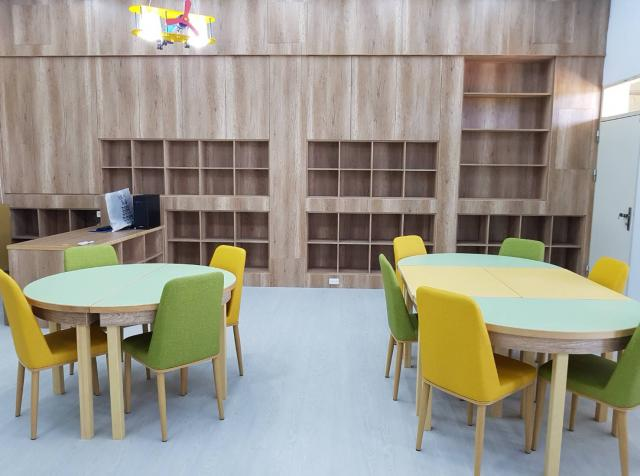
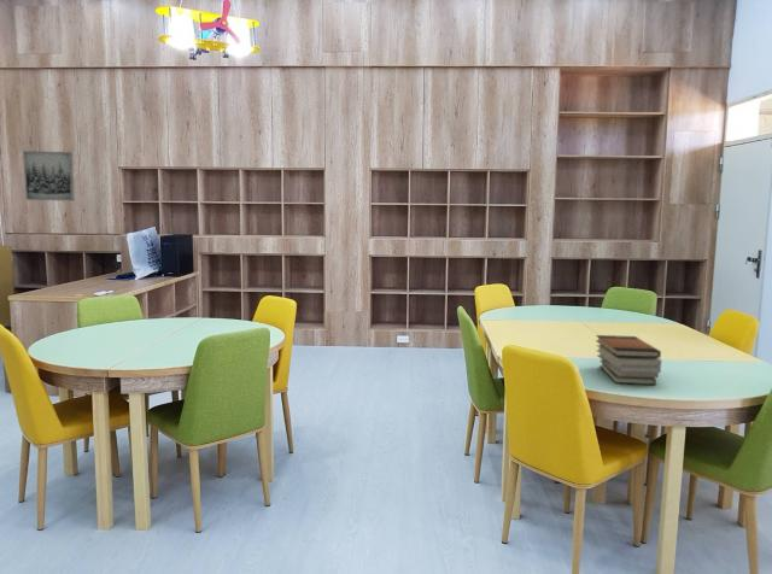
+ book stack [595,334,662,386]
+ wall art [22,150,76,203]
